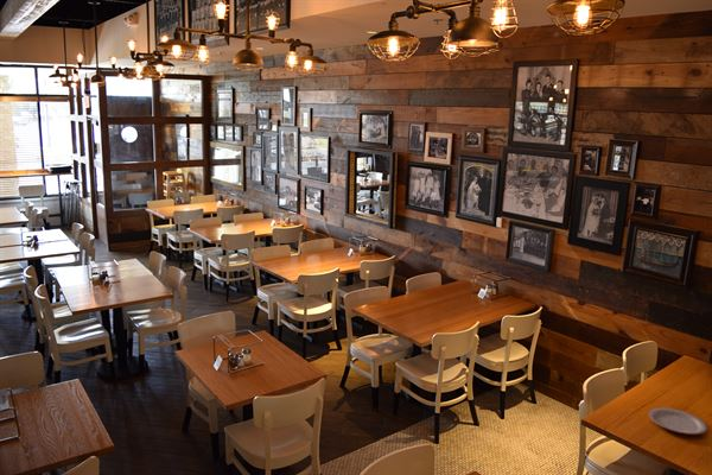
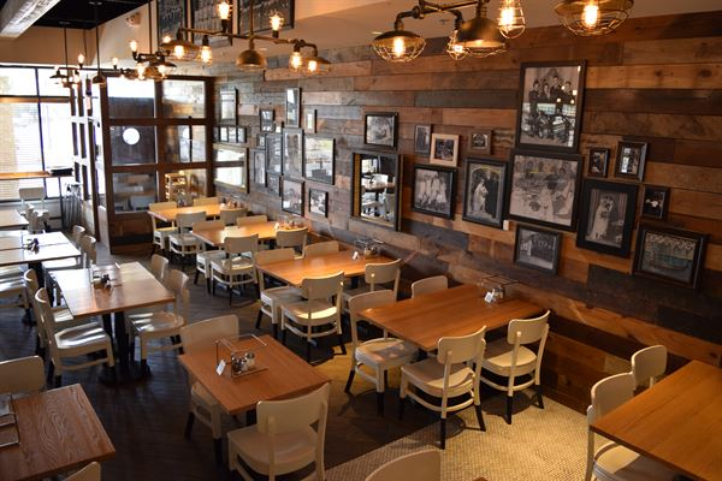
- plate [648,407,708,436]
